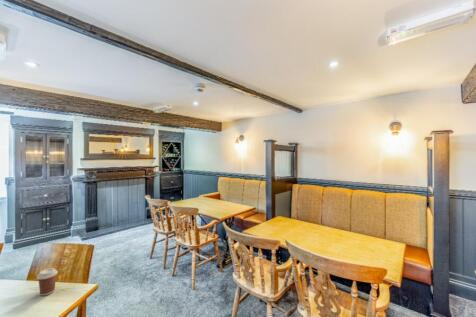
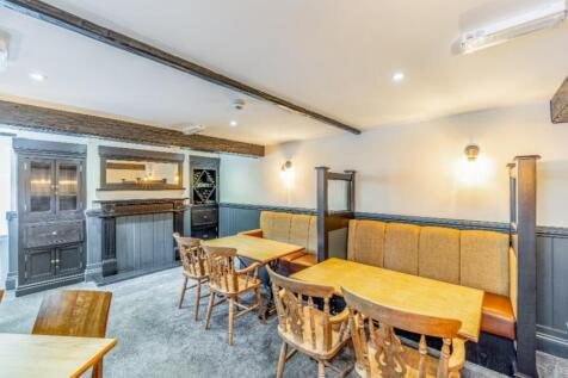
- coffee cup [36,267,59,296]
